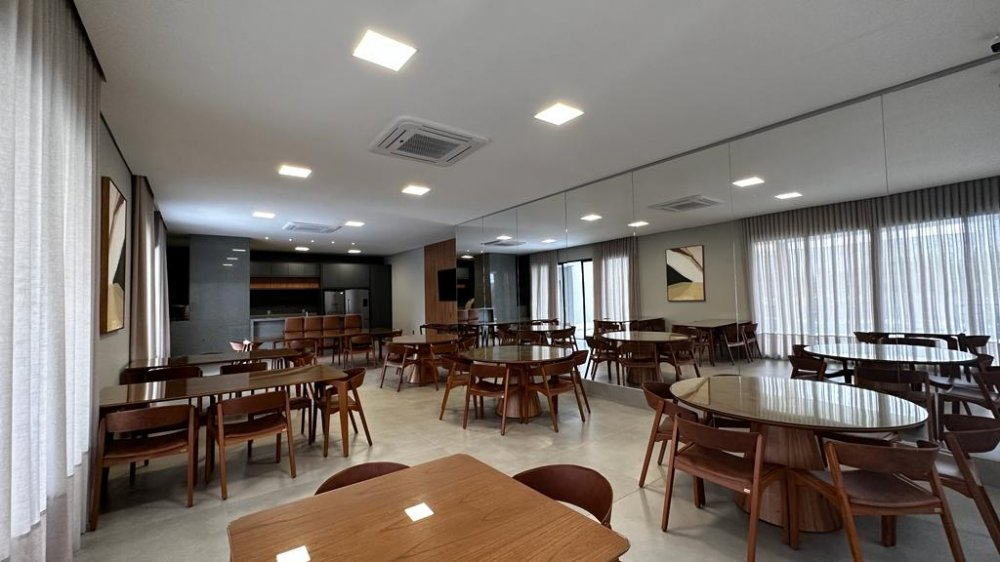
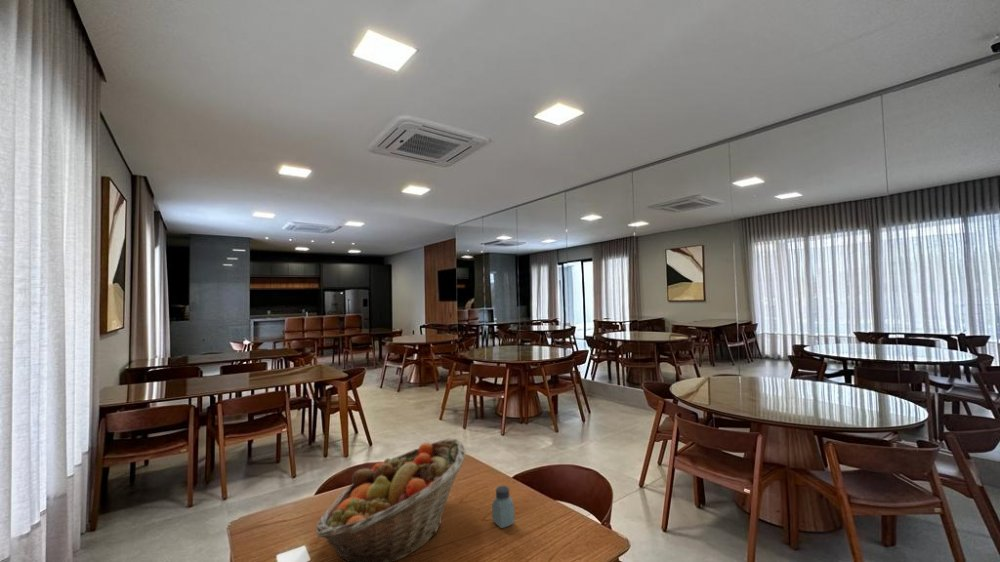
+ saltshaker [491,485,515,529]
+ fruit basket [315,438,467,562]
